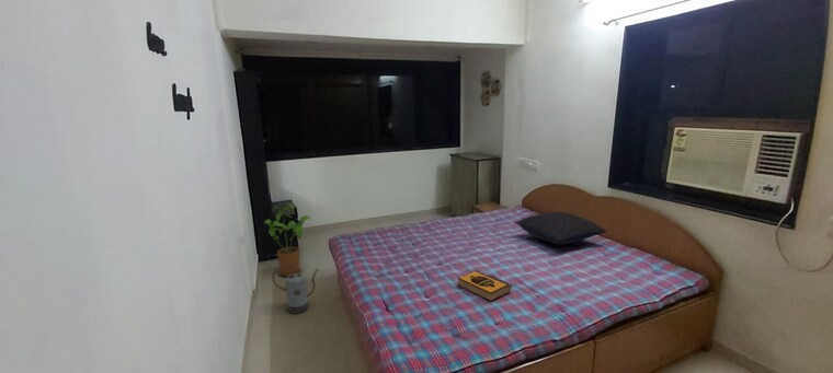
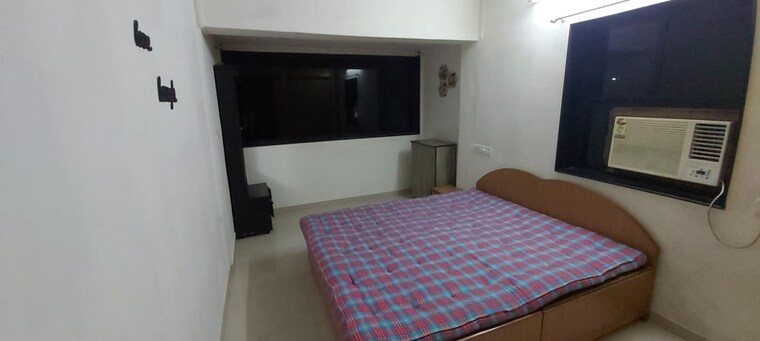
- pillow [513,211,607,246]
- hardback book [457,269,512,303]
- watering can [271,264,319,315]
- house plant [263,202,313,278]
